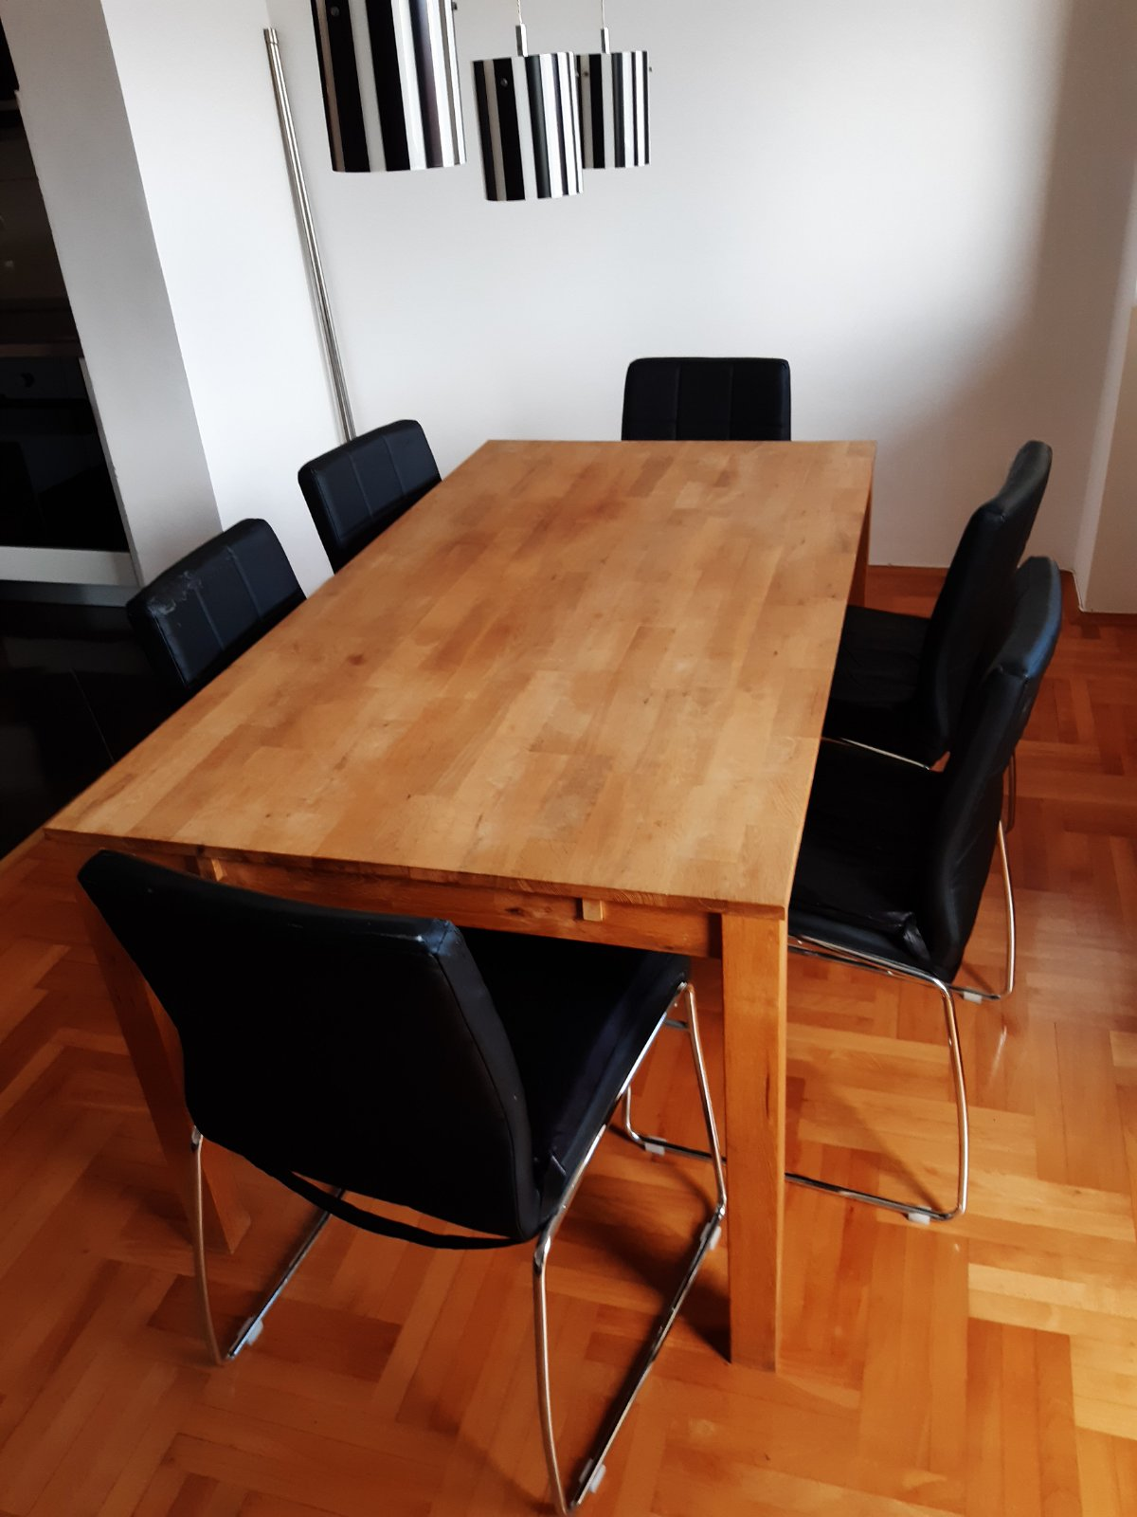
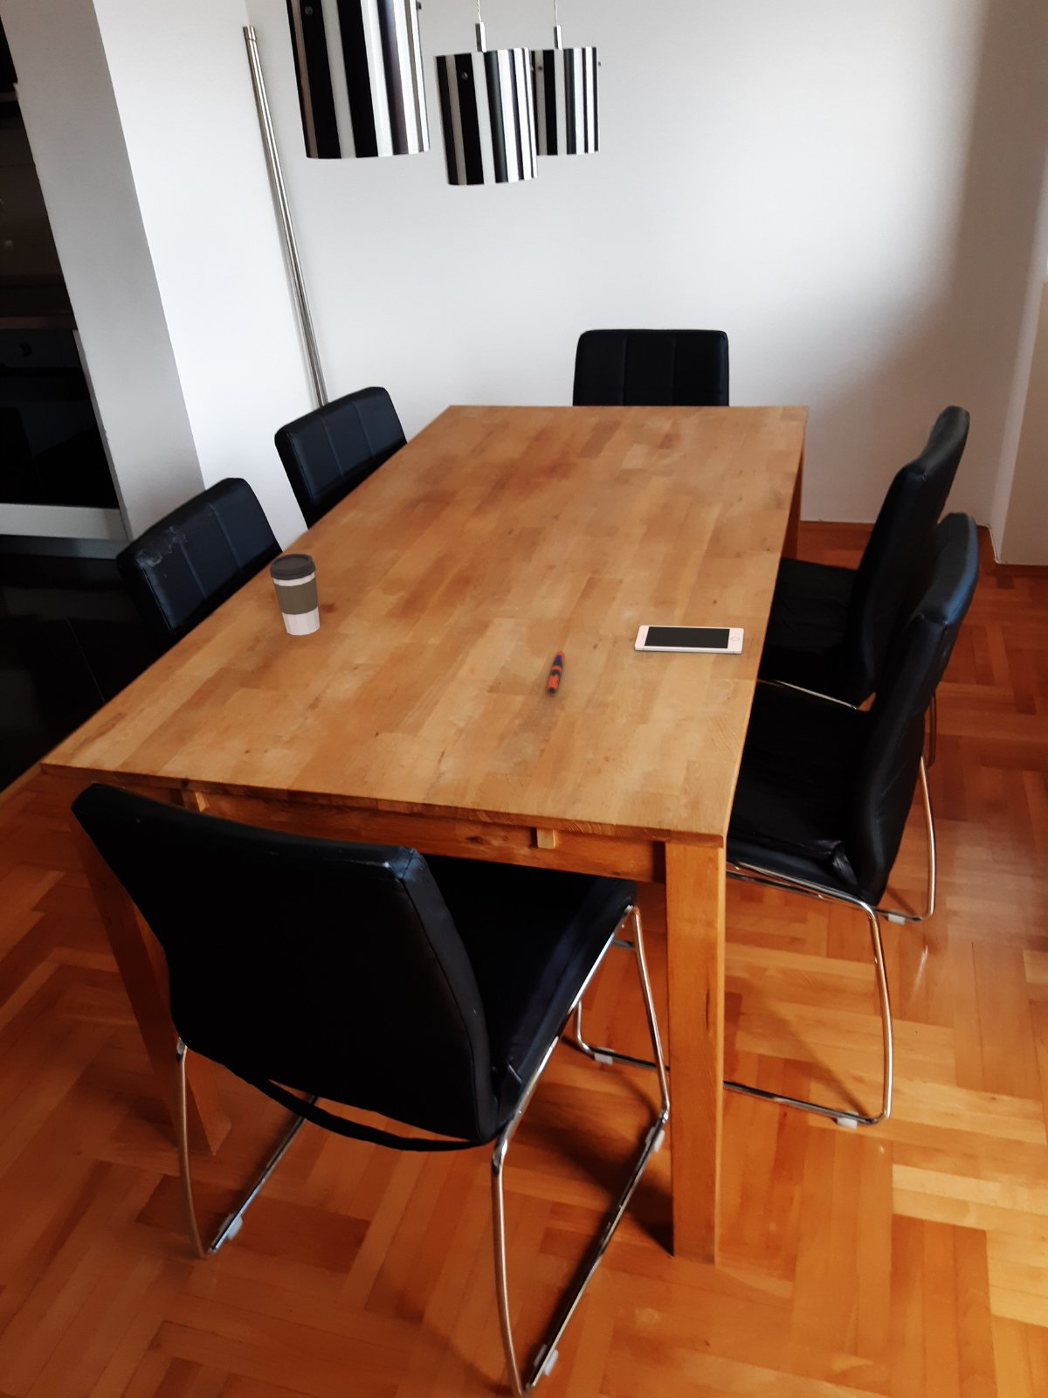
+ coffee cup [269,553,320,636]
+ cell phone [634,625,744,655]
+ pen [547,651,565,695]
